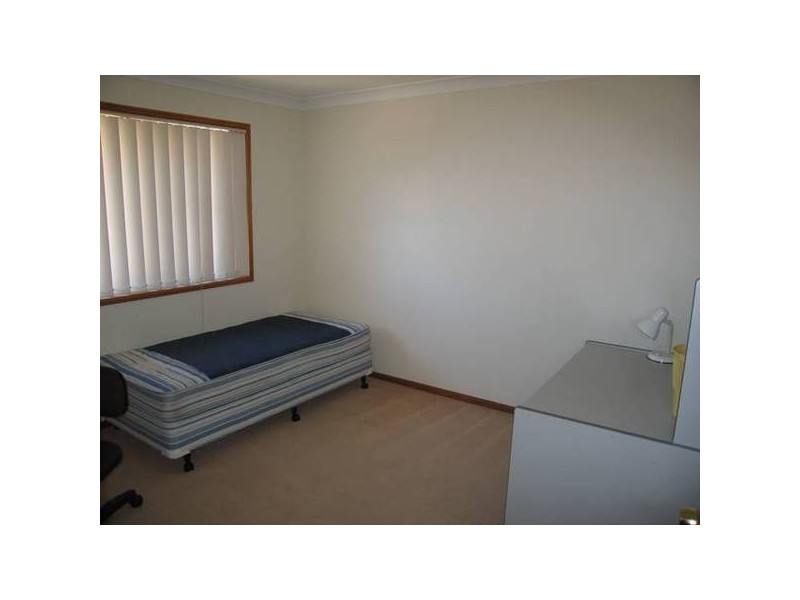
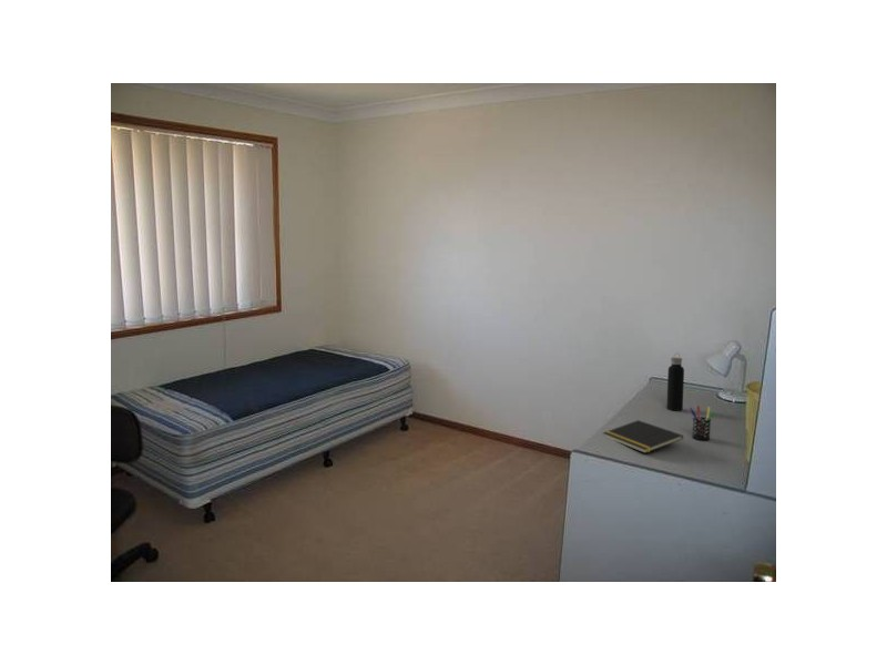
+ water bottle [665,351,685,411]
+ pen holder [689,405,715,441]
+ notepad [602,419,684,454]
